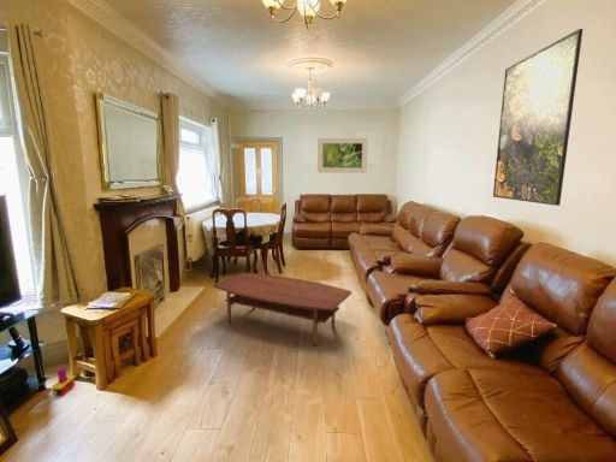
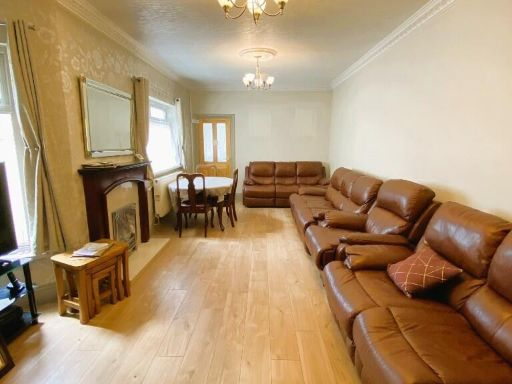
- toy train [49,367,76,396]
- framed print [316,137,369,174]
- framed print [492,28,584,207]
- coffee table [212,272,353,346]
